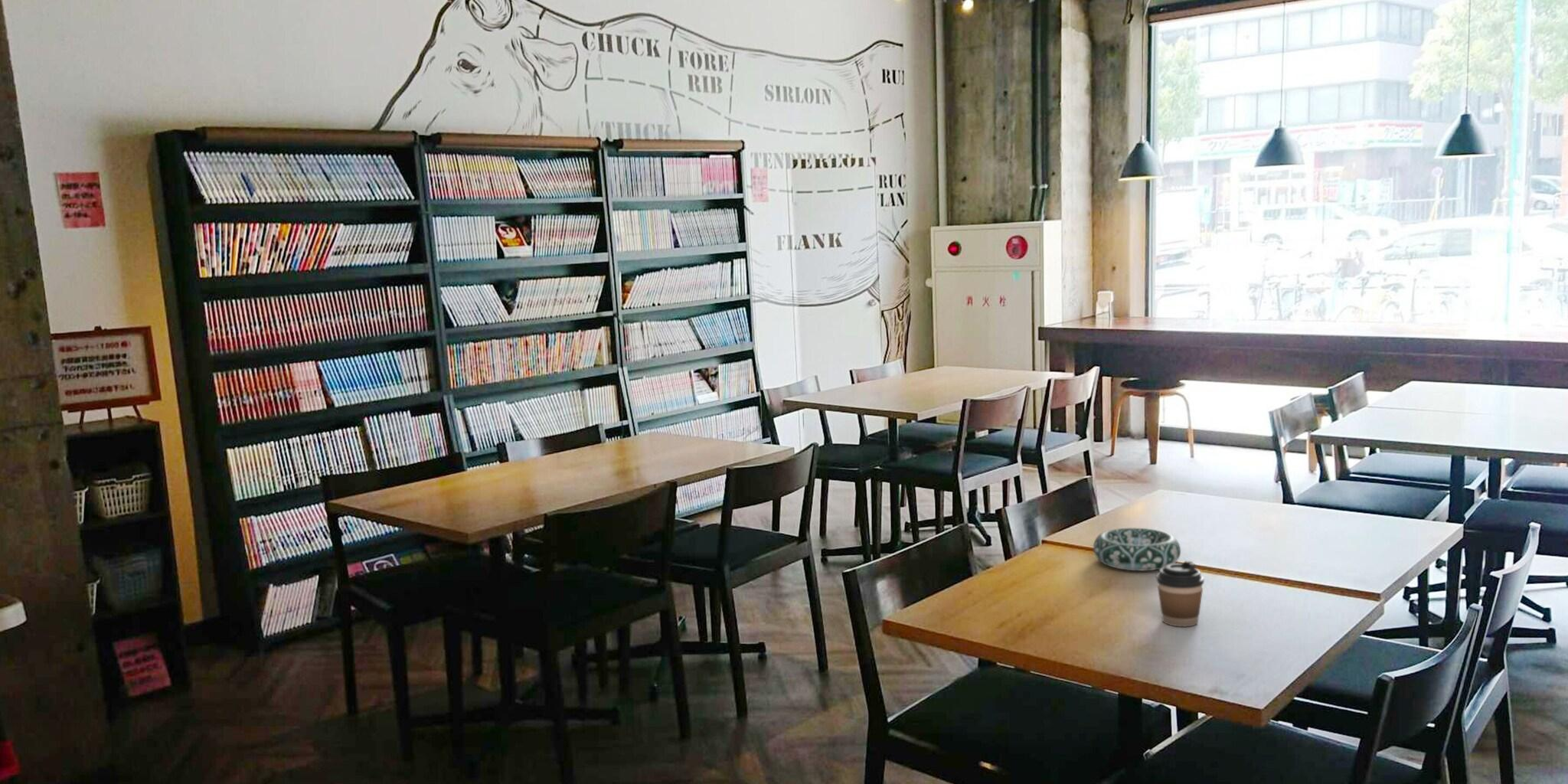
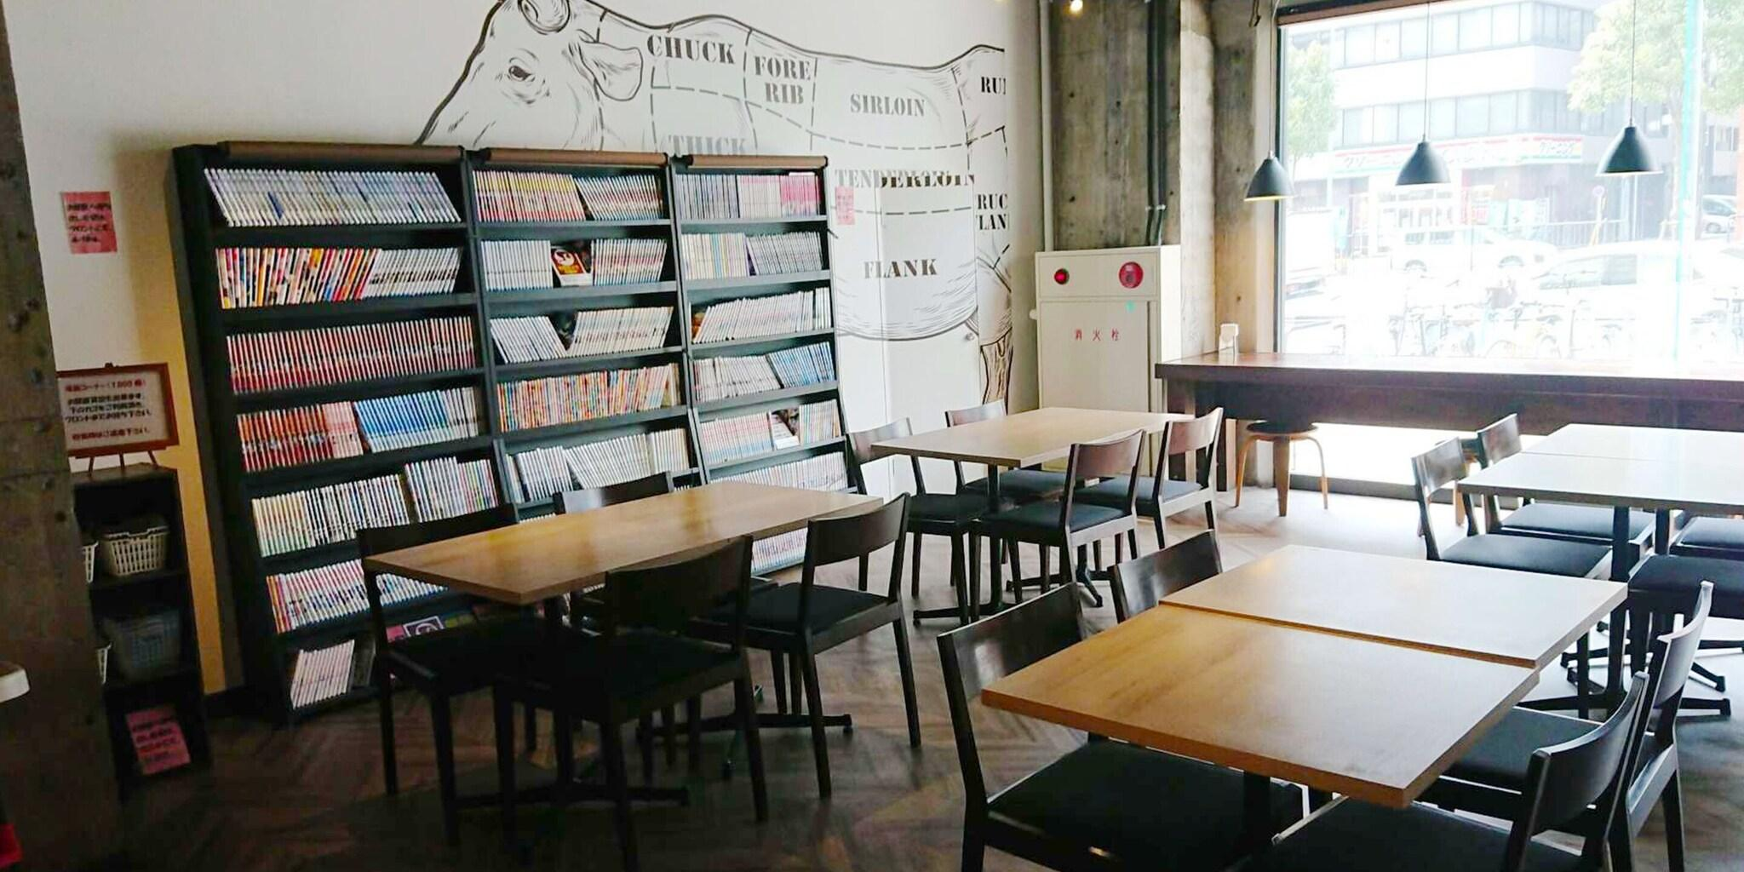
- coffee cup [1155,560,1205,628]
- decorative bowl [1093,528,1181,571]
